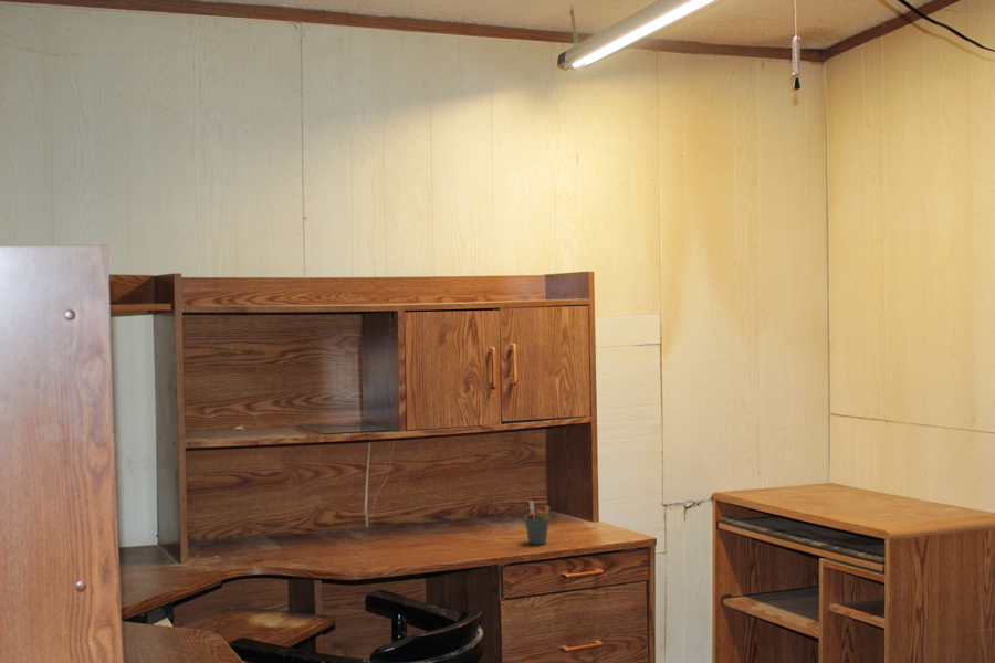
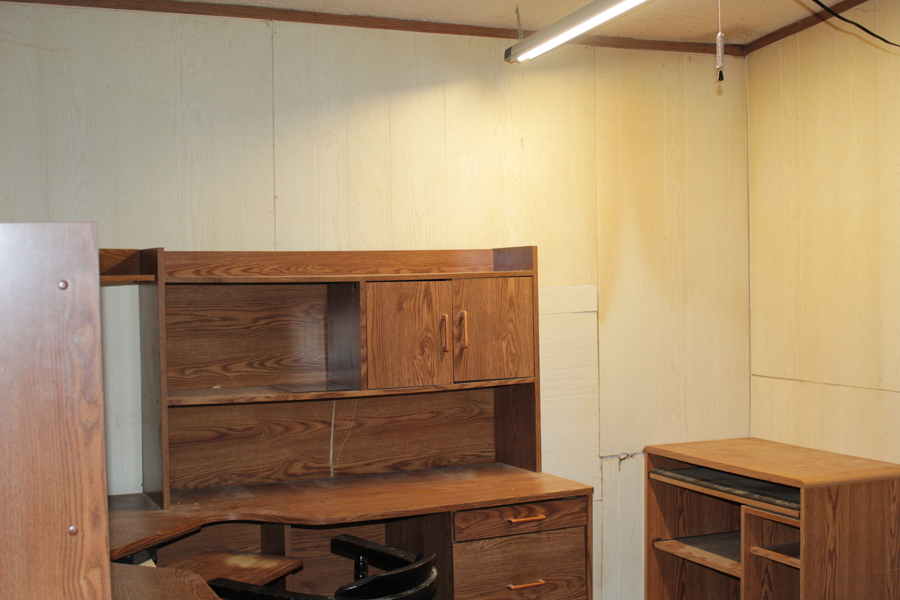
- pen holder [524,499,551,546]
